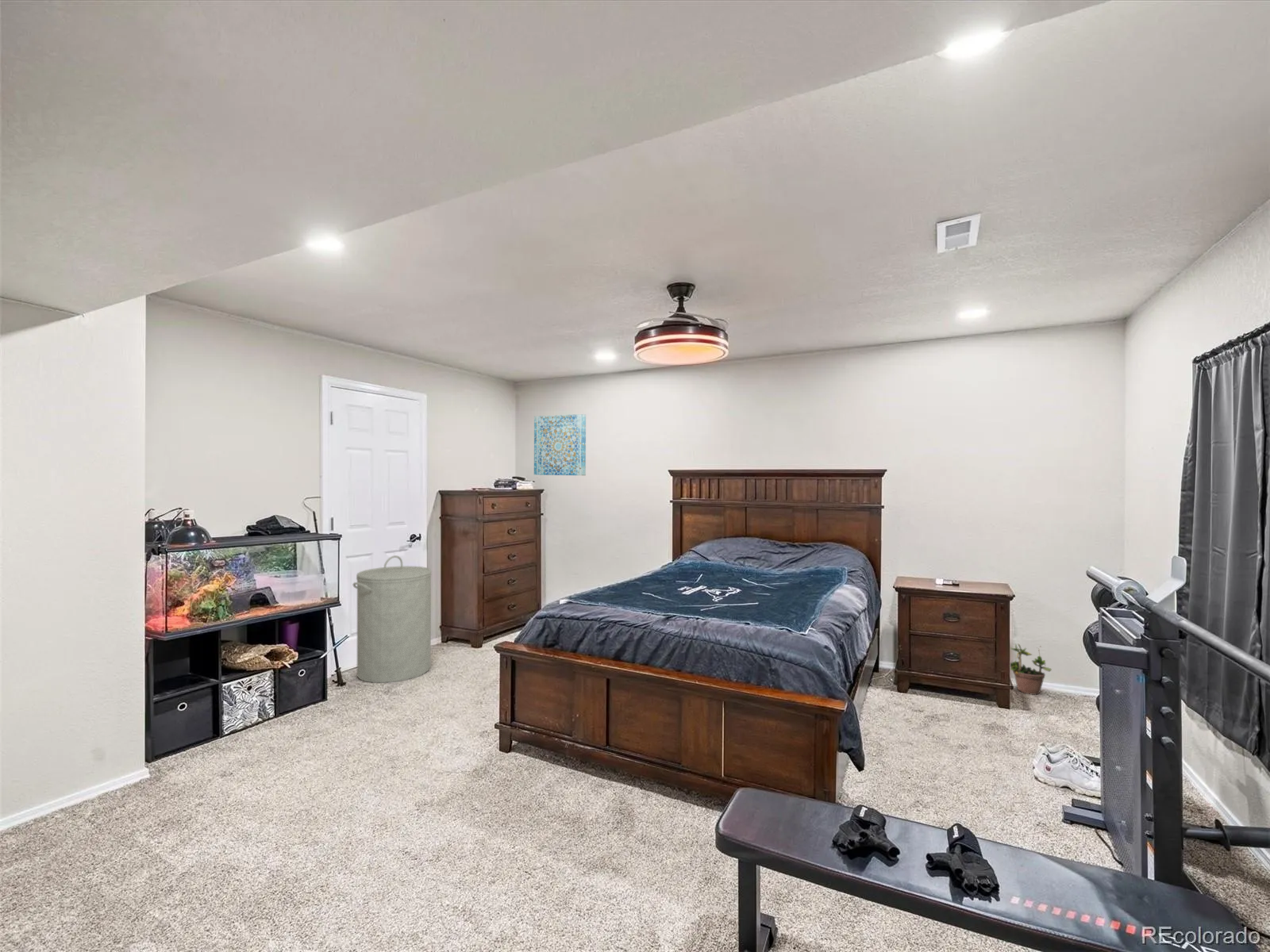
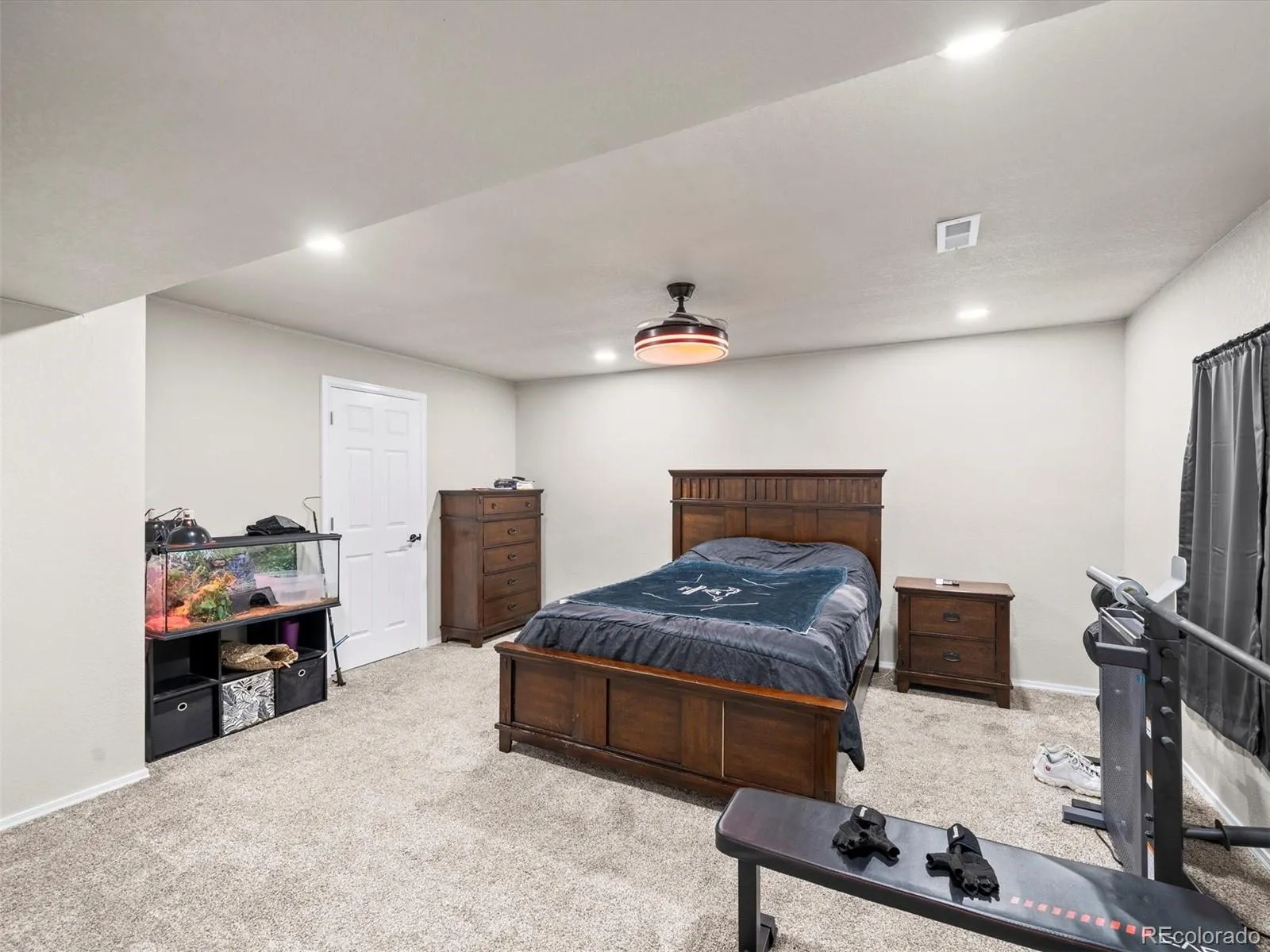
- potted plant [1010,643,1053,696]
- wall art [533,413,587,476]
- laundry hamper [352,555,433,684]
